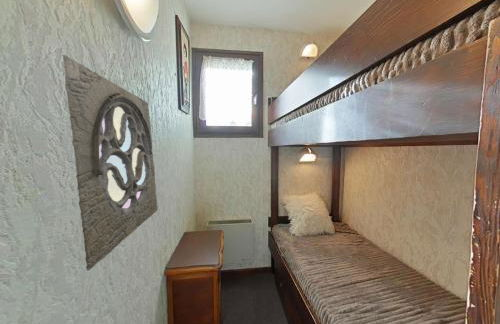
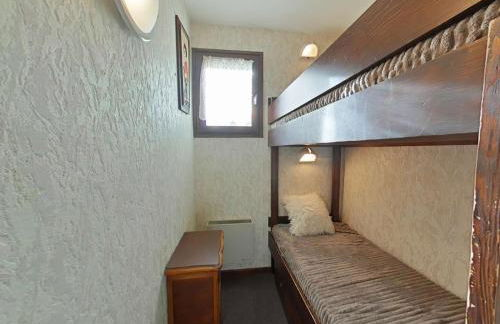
- wall ornament [62,54,159,271]
